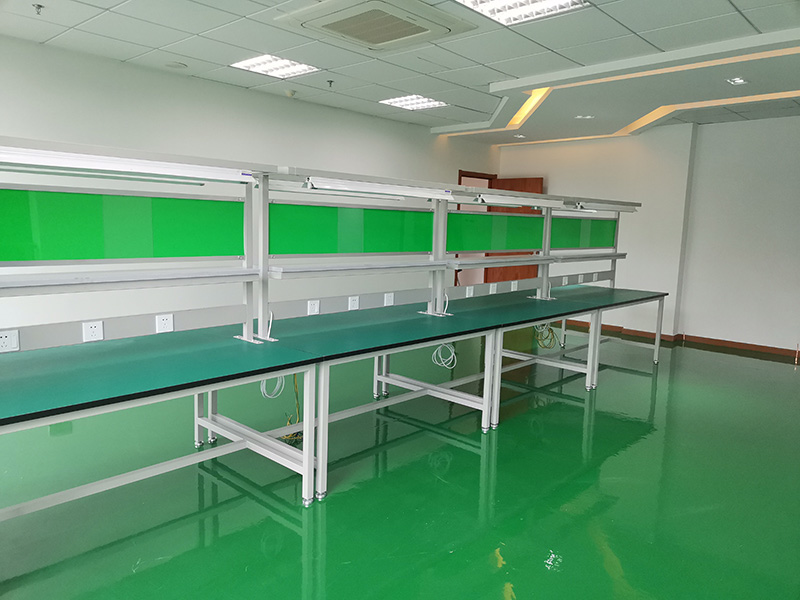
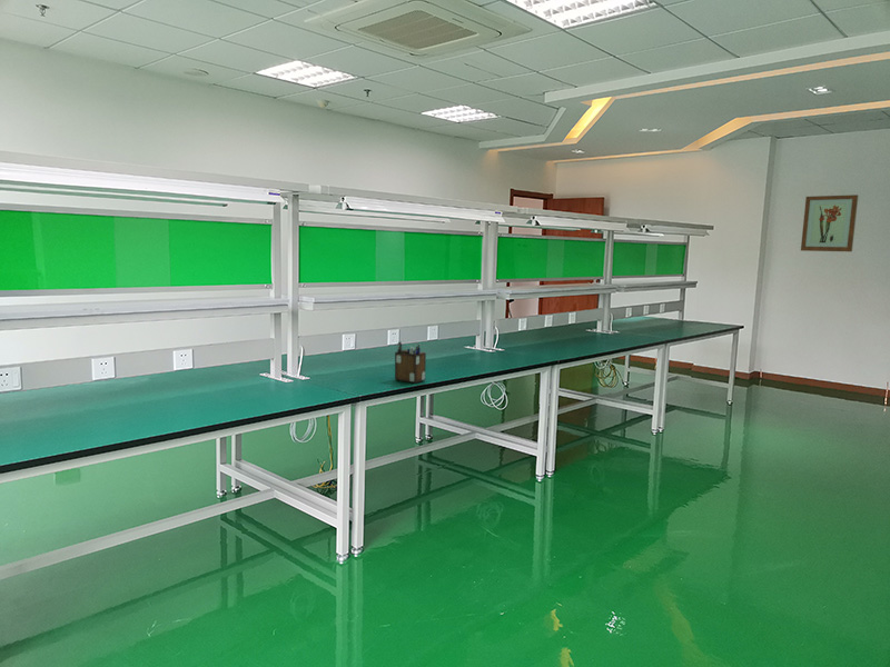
+ desk organizer [394,340,427,385]
+ wall art [800,193,859,252]
